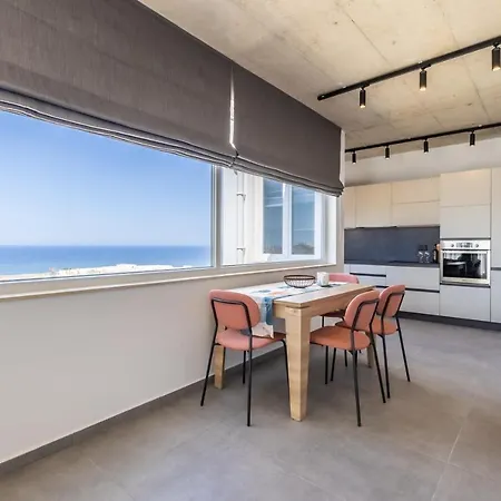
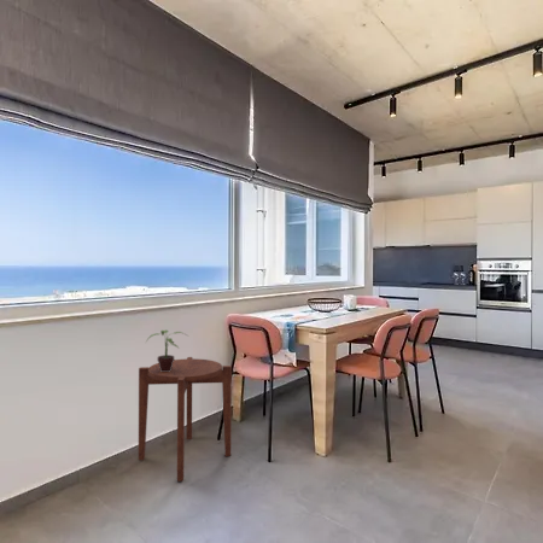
+ side table [138,356,233,483]
+ potted plant [145,329,188,372]
